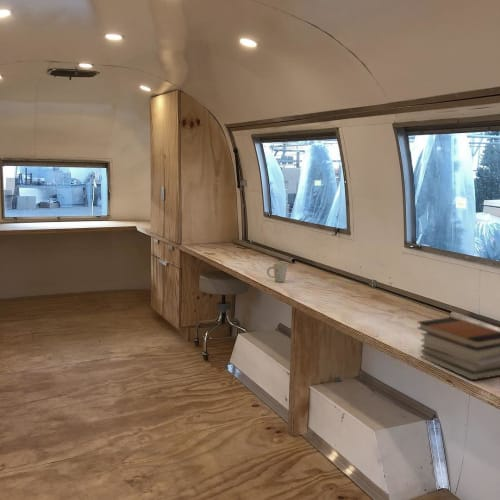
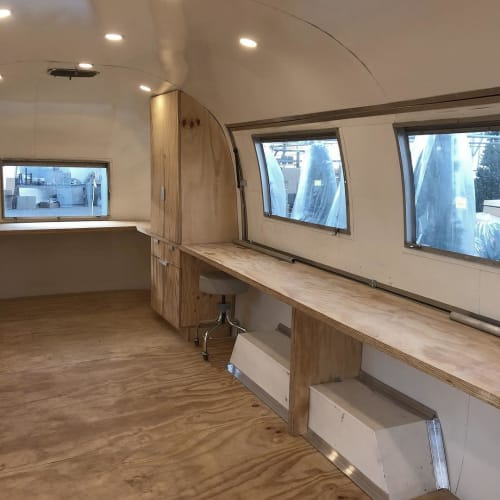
- mug [266,263,288,283]
- book stack [416,316,500,381]
